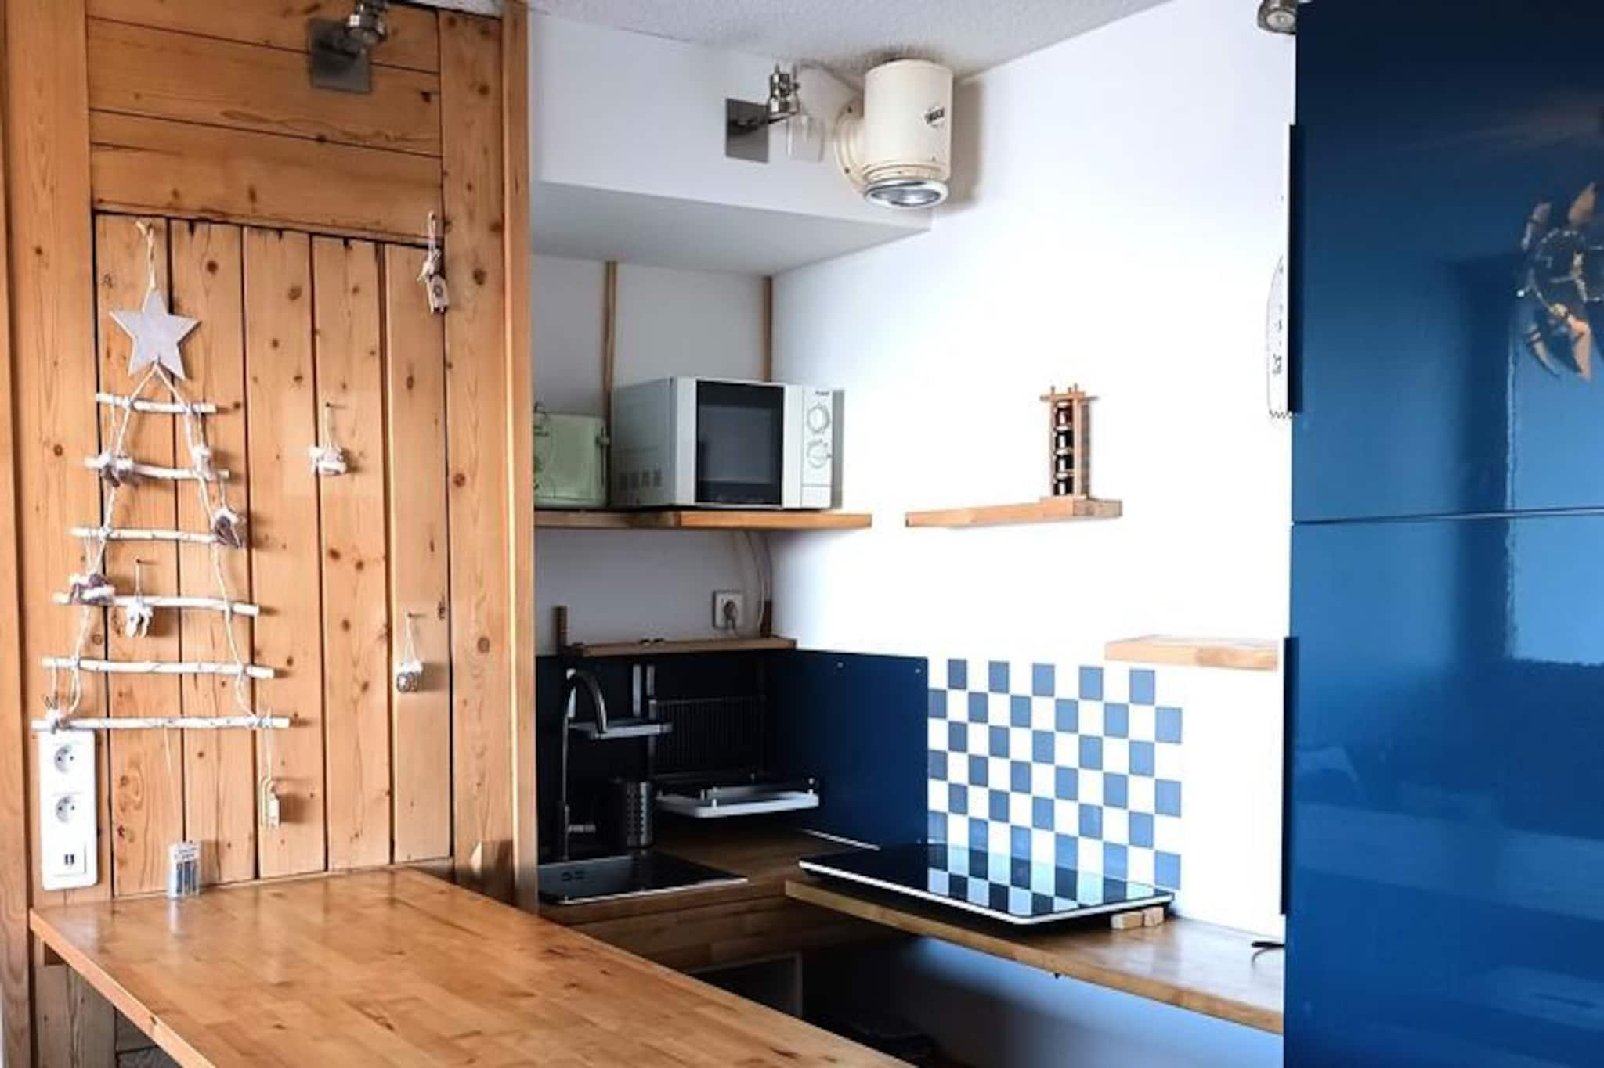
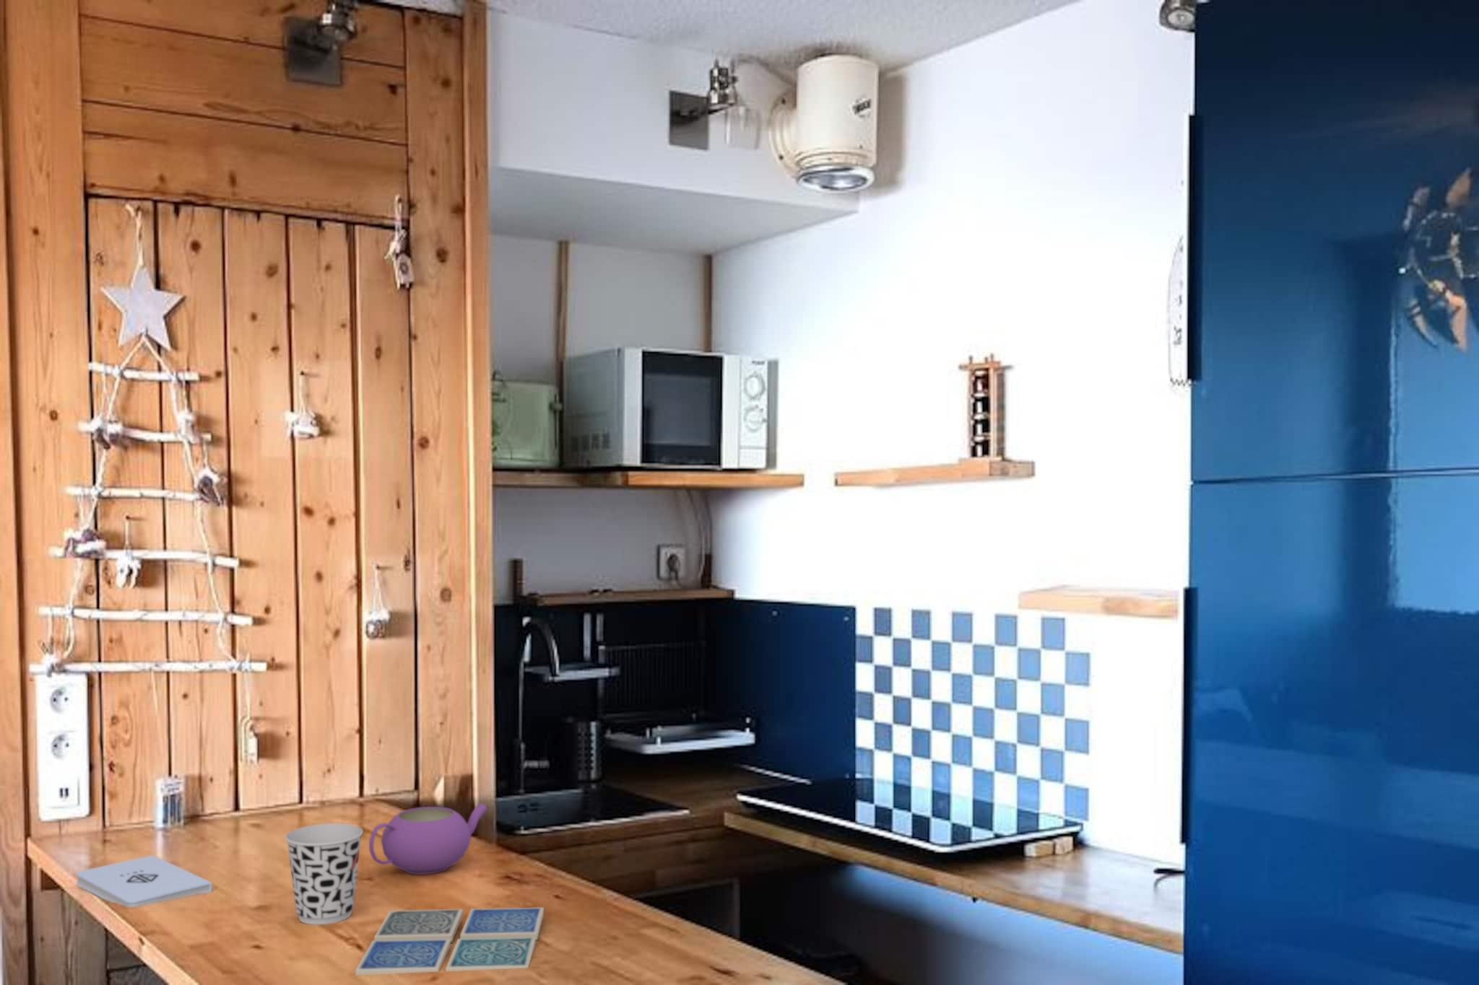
+ drink coaster [354,906,544,975]
+ cup [285,822,364,926]
+ teapot [368,803,488,875]
+ notepad [76,854,212,908]
